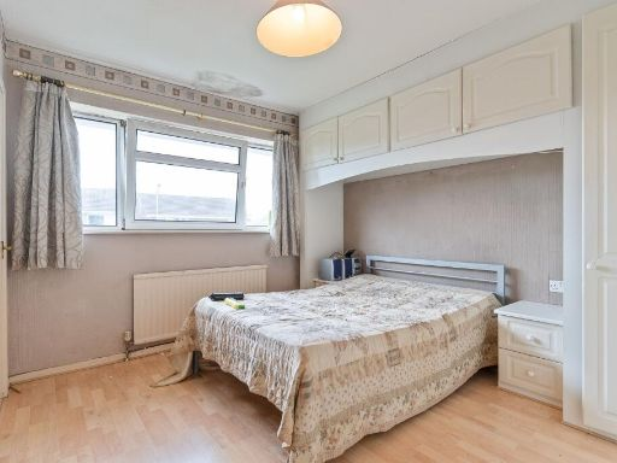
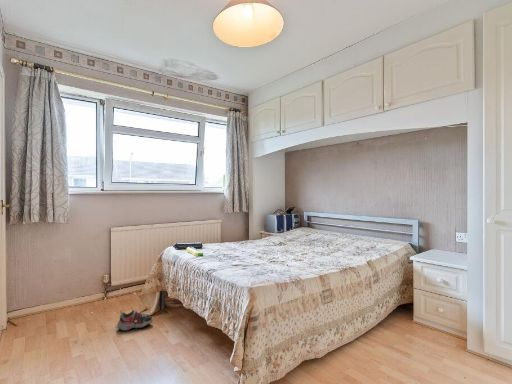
+ shoe [116,309,154,332]
